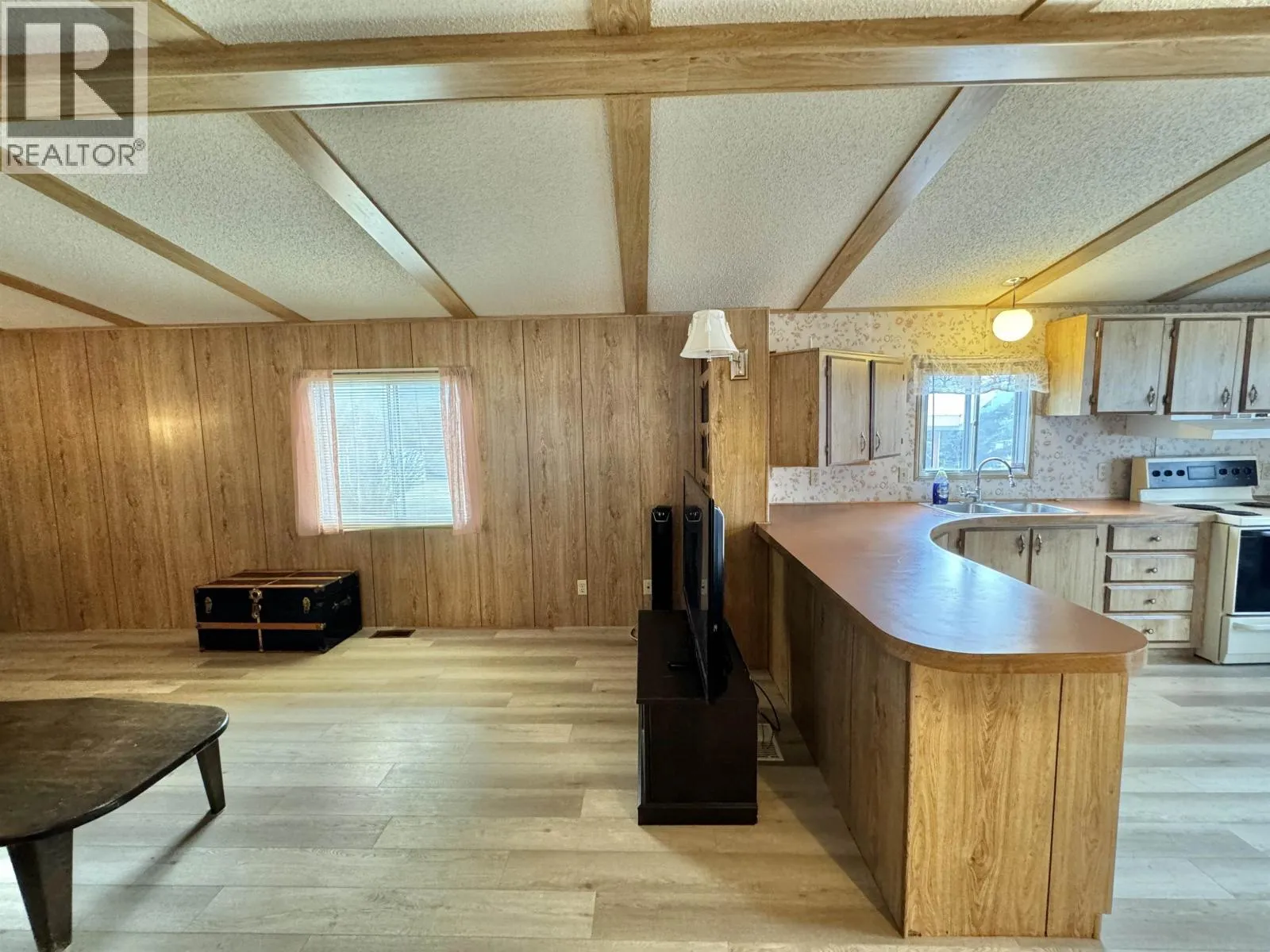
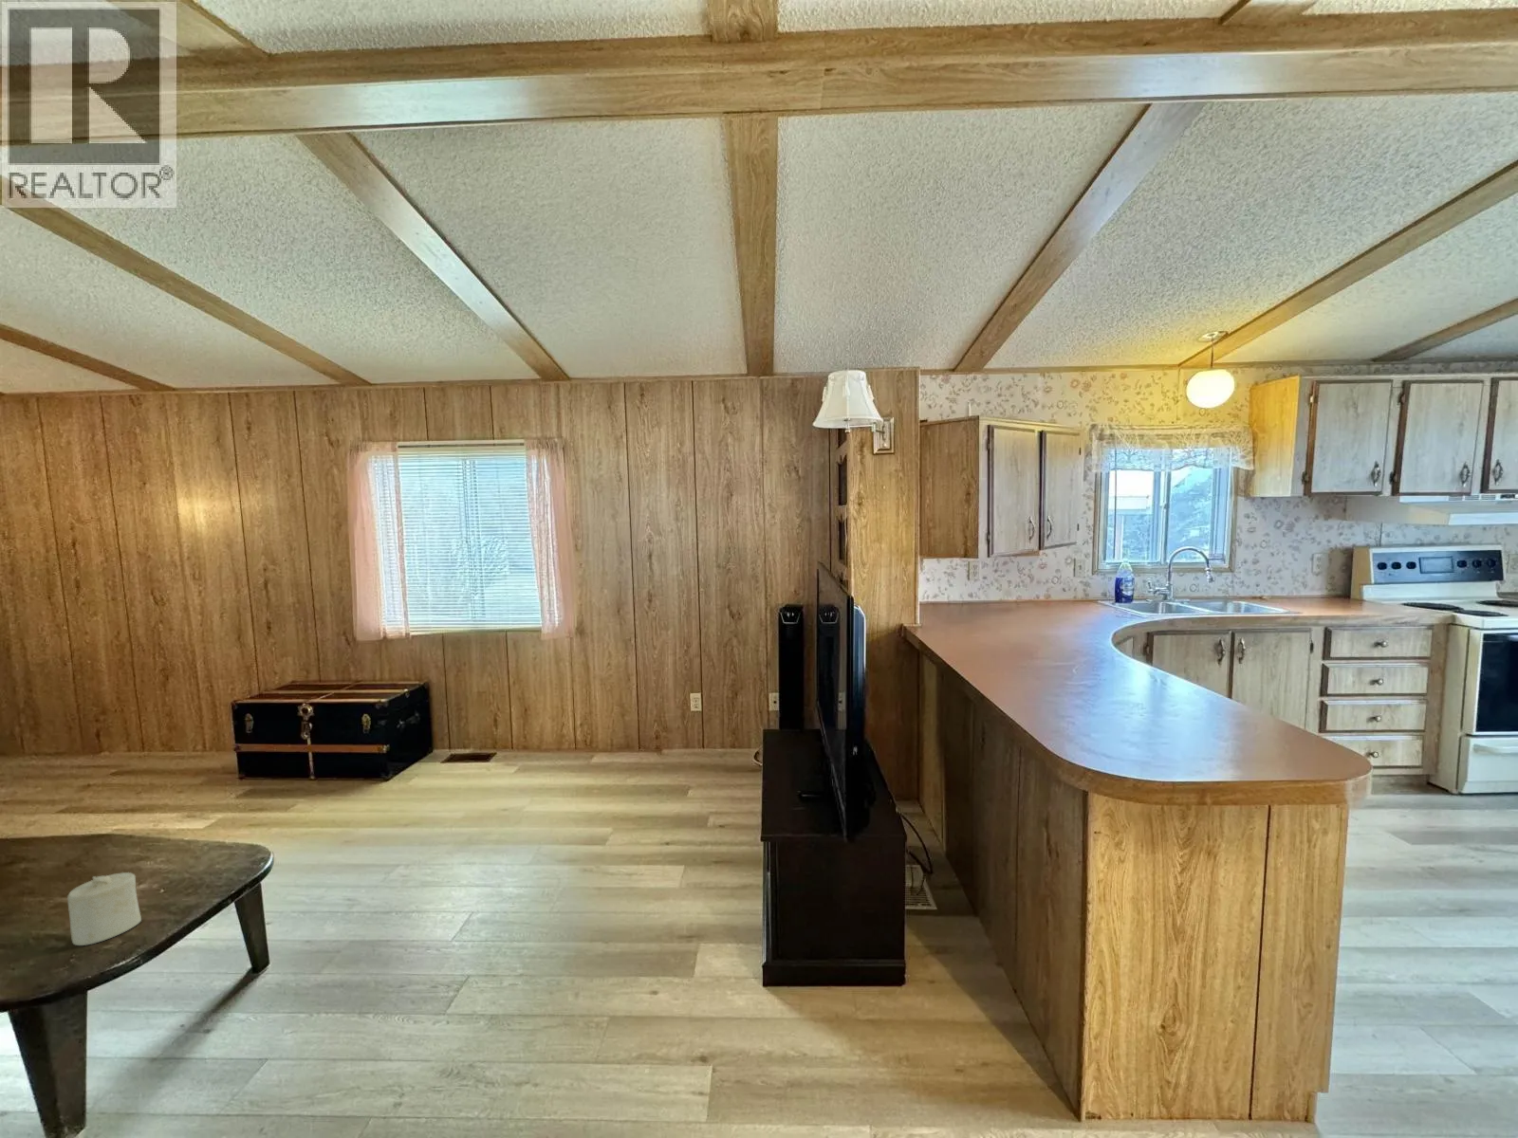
+ candle [67,871,142,947]
